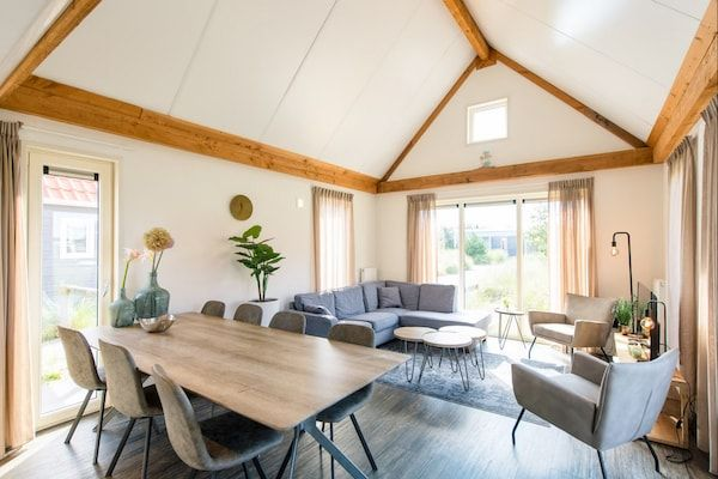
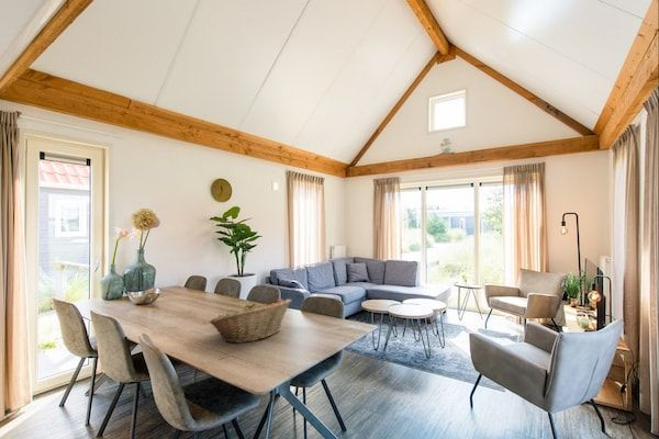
+ fruit basket [209,299,292,344]
